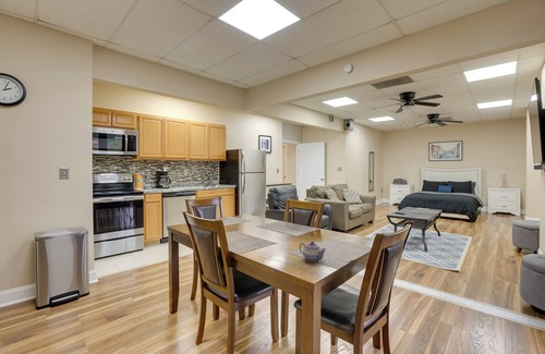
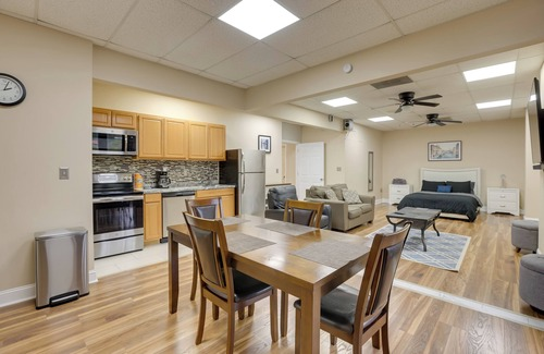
- teapot [299,241,327,264]
